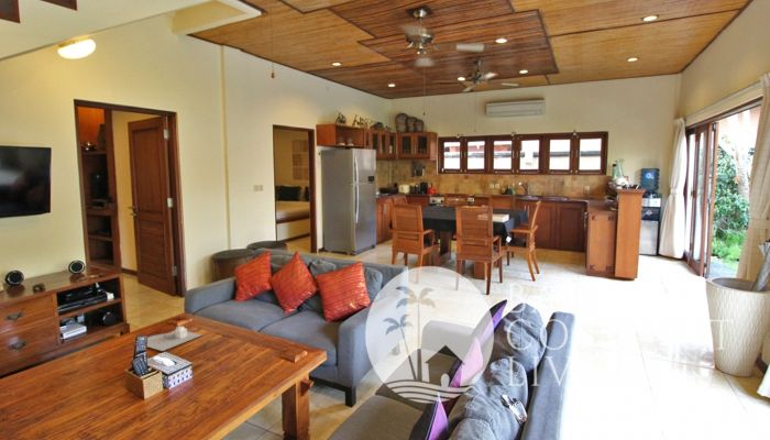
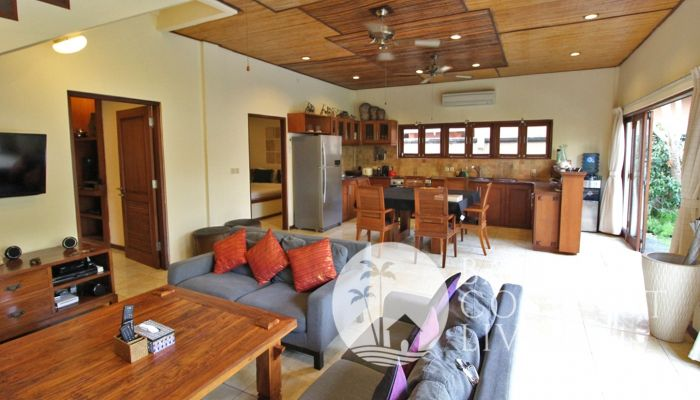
- tissue box [132,324,204,352]
